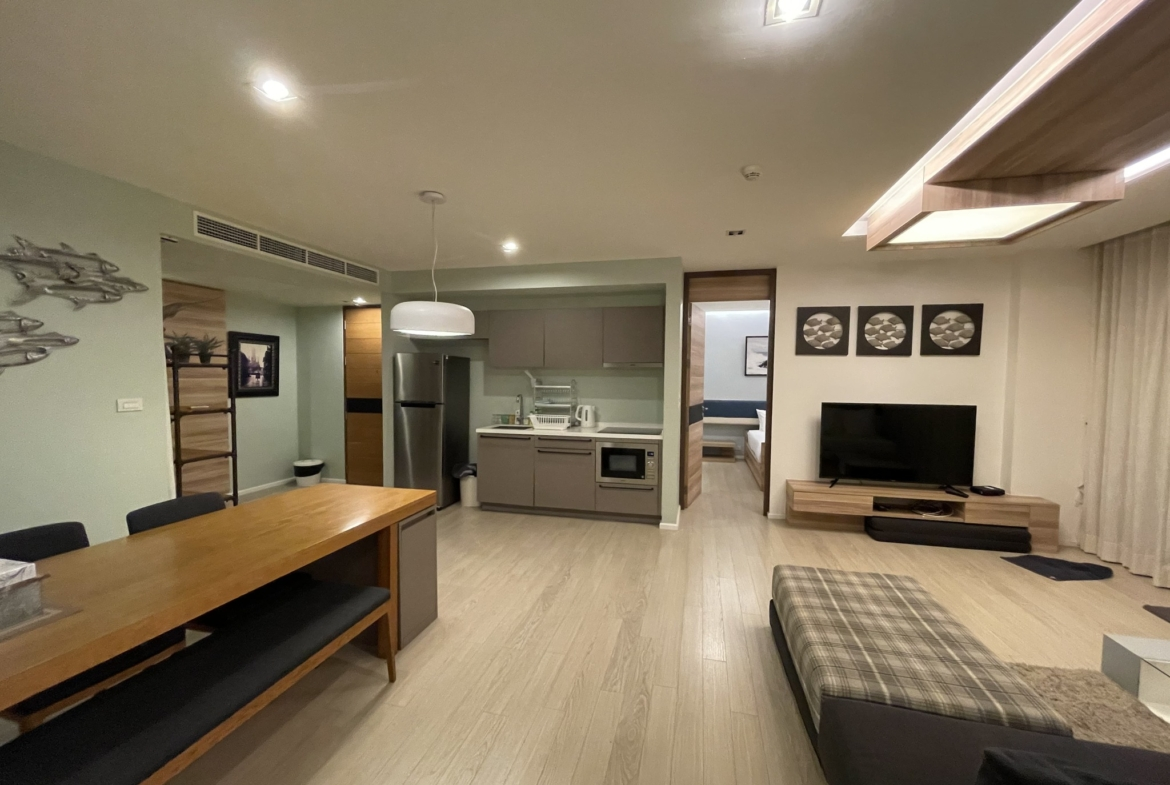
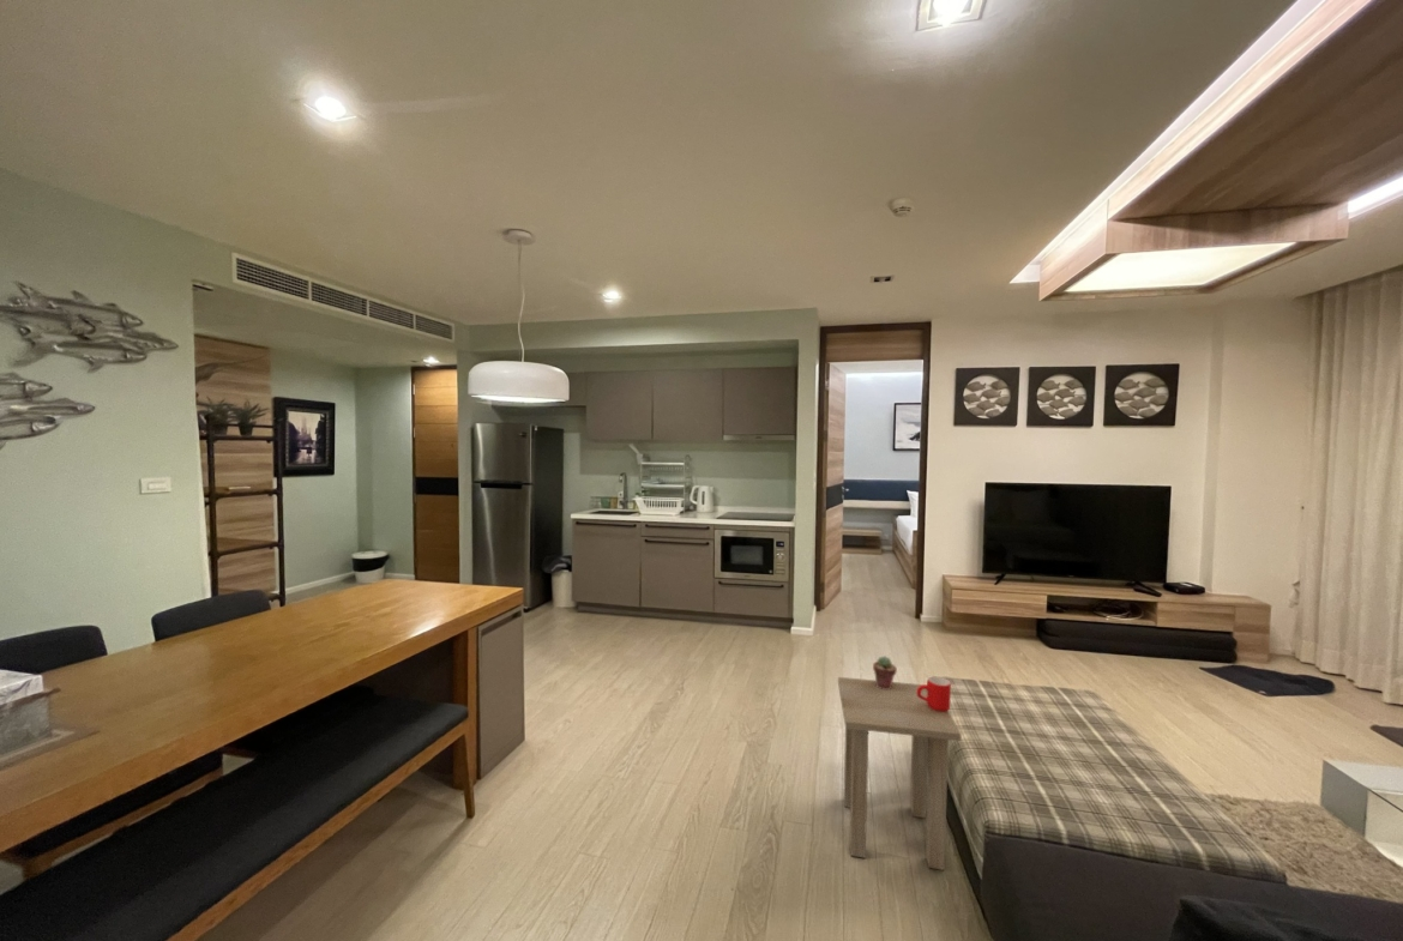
+ mug [916,676,952,712]
+ side table [837,676,962,871]
+ potted succulent [872,655,898,689]
